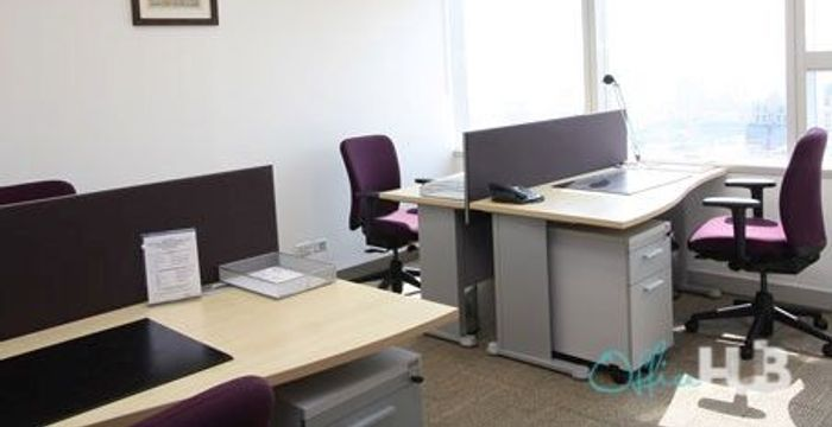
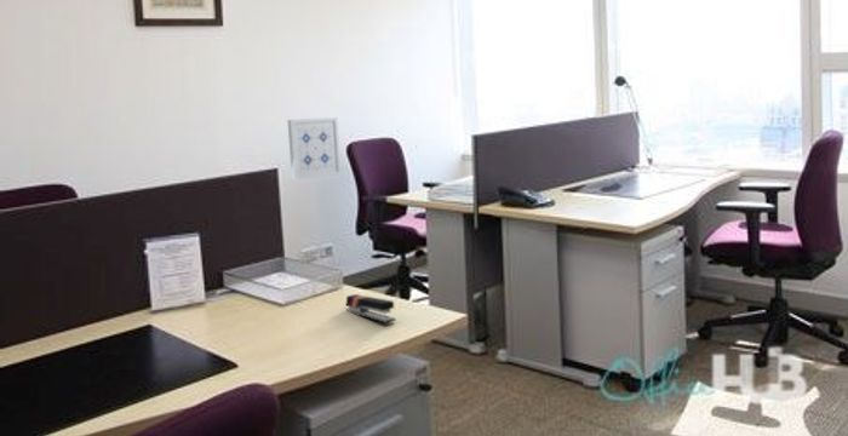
+ wall art [286,116,342,182]
+ stapler [344,293,397,325]
